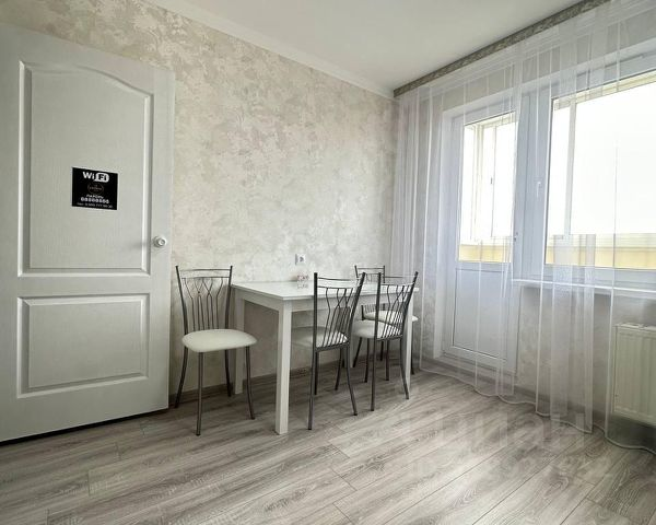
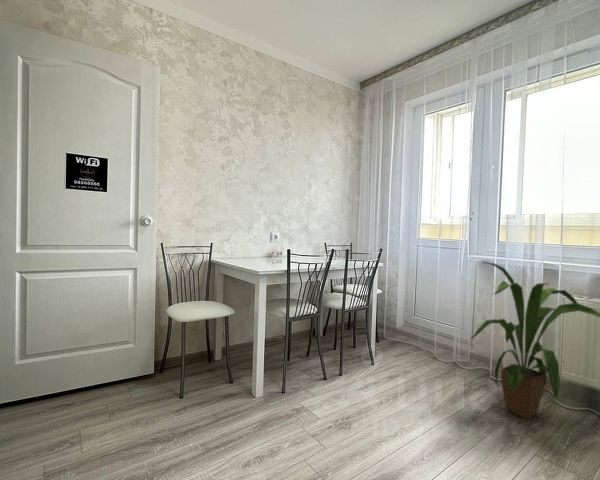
+ house plant [470,260,600,420]
